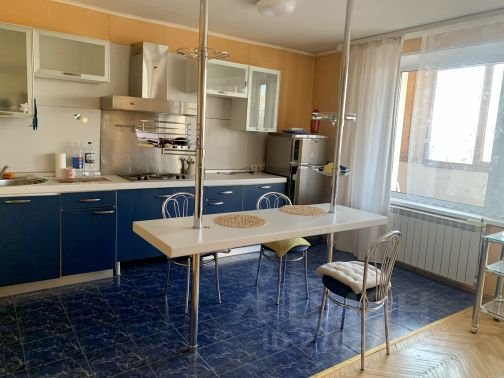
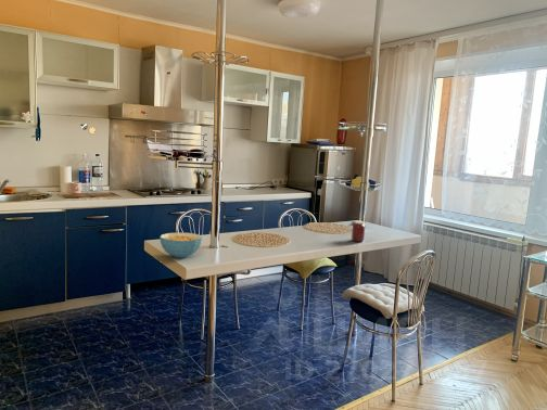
+ jar [346,219,366,243]
+ cereal bowl [160,231,203,259]
